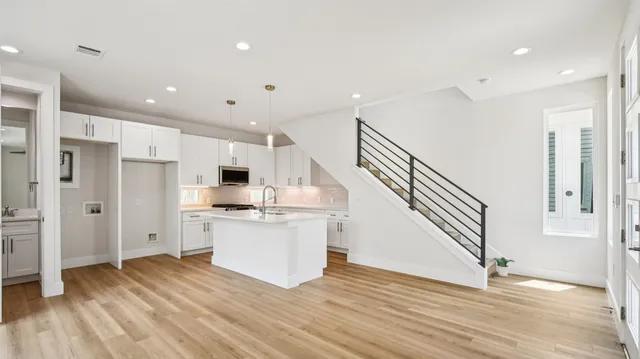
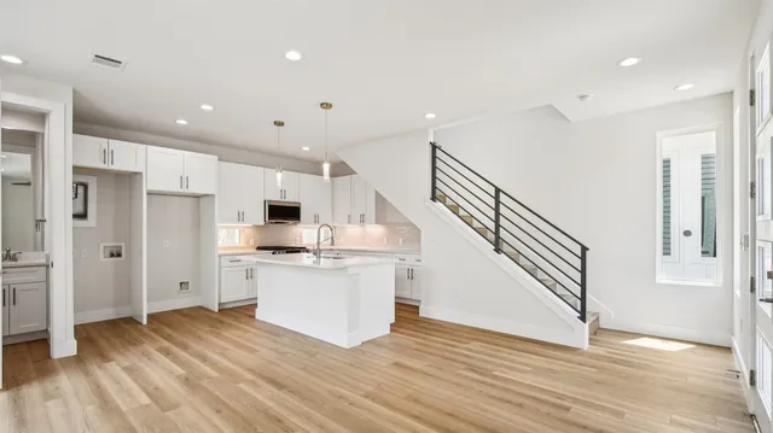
- potted plant [492,256,515,277]
